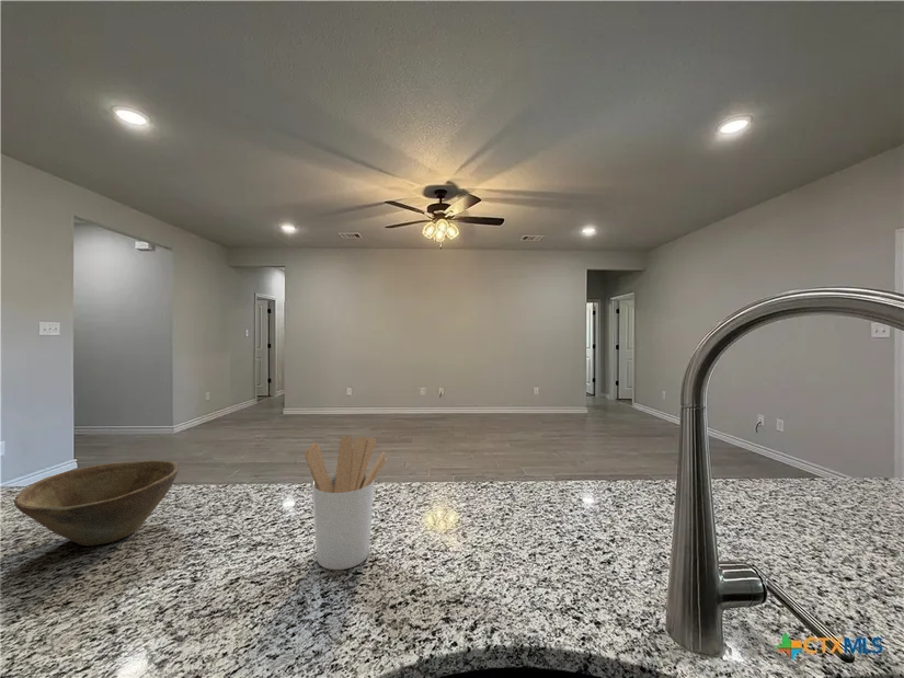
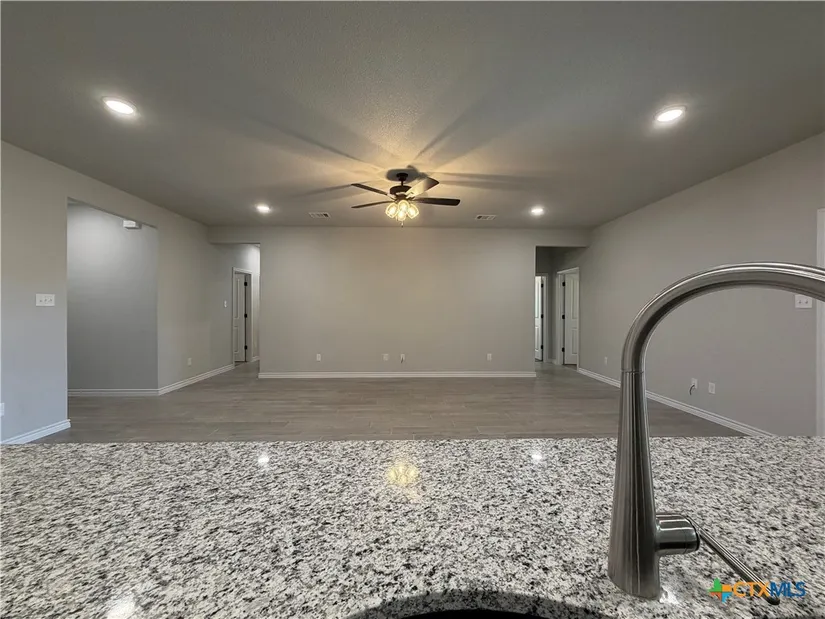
- utensil holder [304,435,388,571]
- bowl [13,459,180,547]
